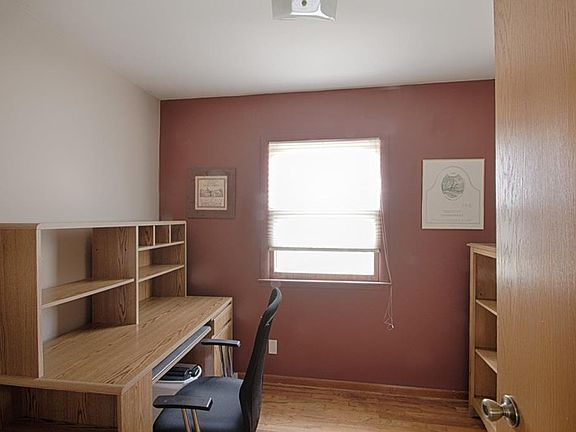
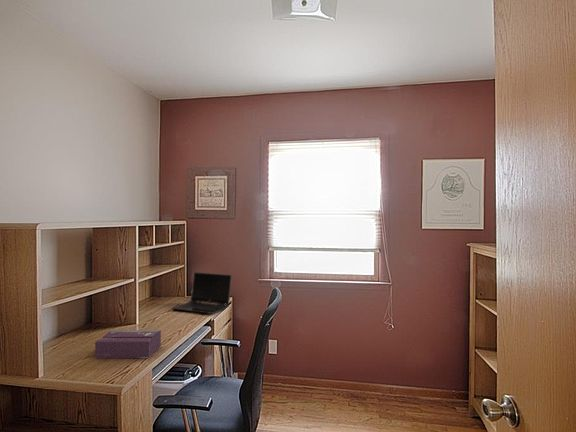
+ tissue box [94,329,162,359]
+ laptop computer [171,271,233,315]
